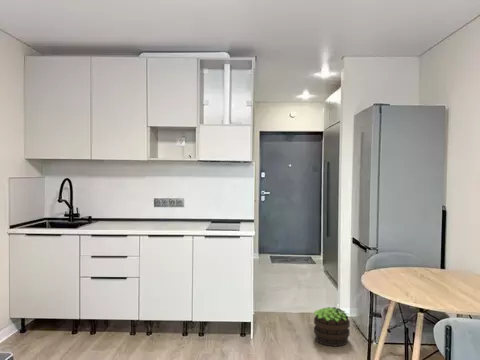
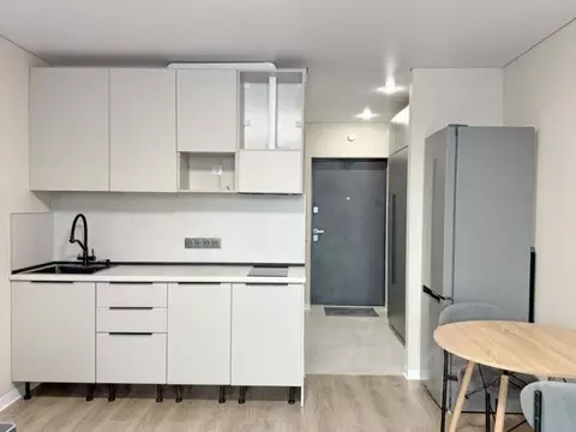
- potted plant [313,306,351,347]
